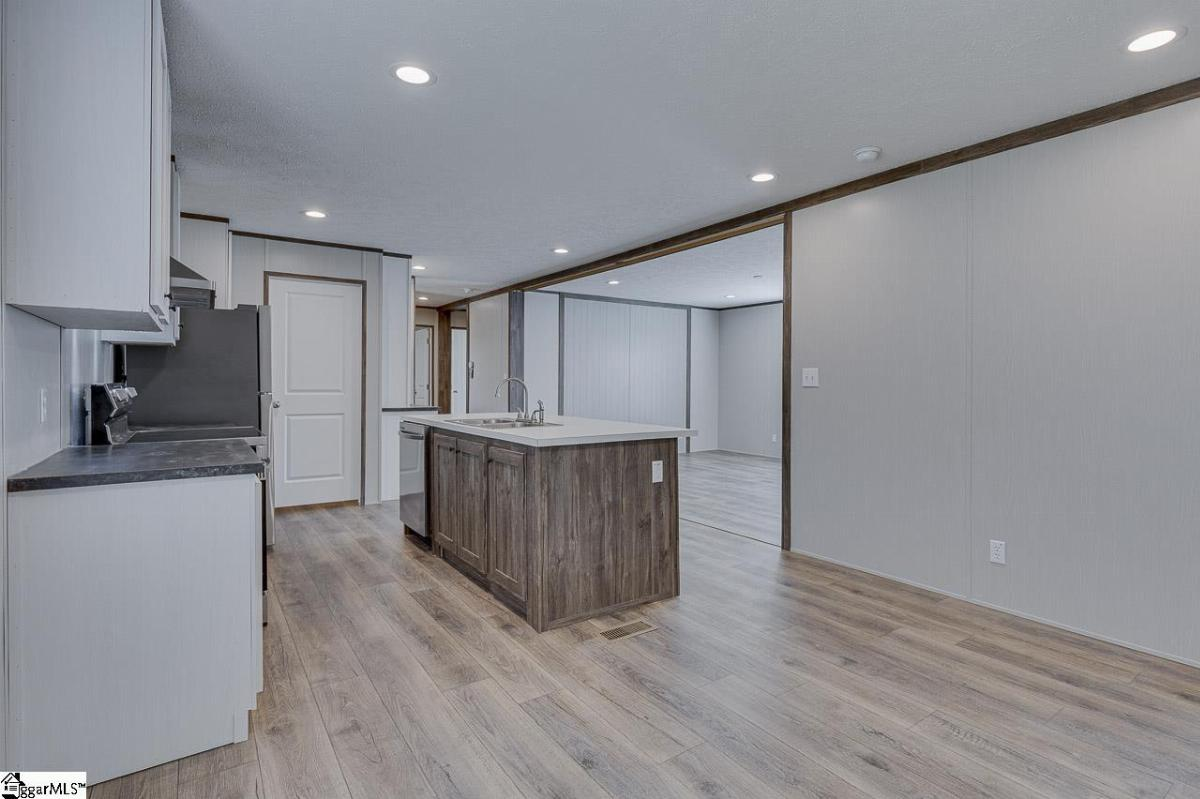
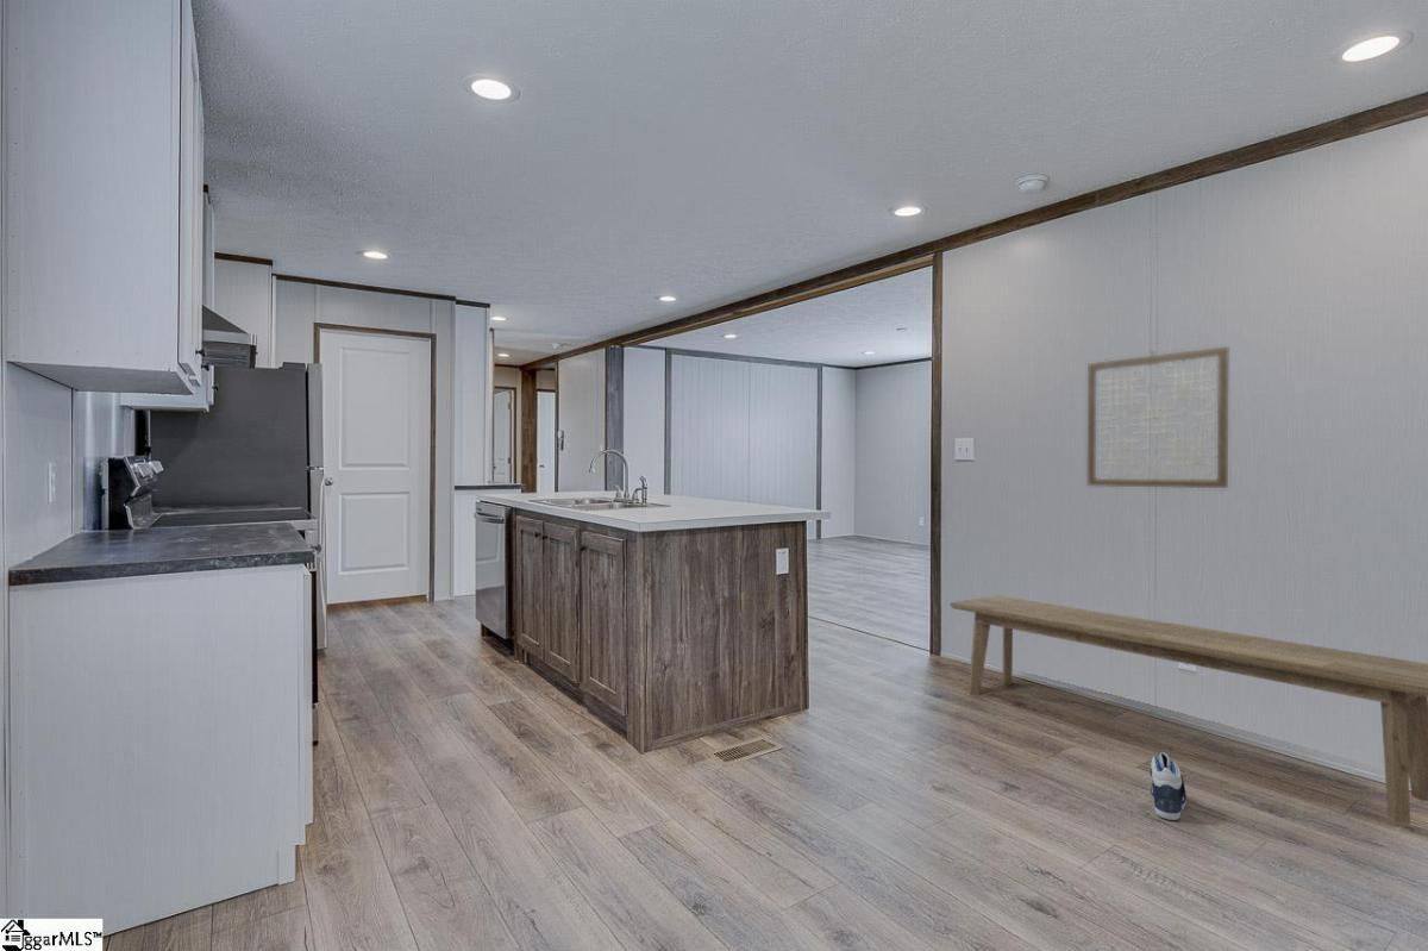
+ bench [950,594,1428,825]
+ sneaker [1150,751,1188,821]
+ wall art [1086,345,1229,489]
